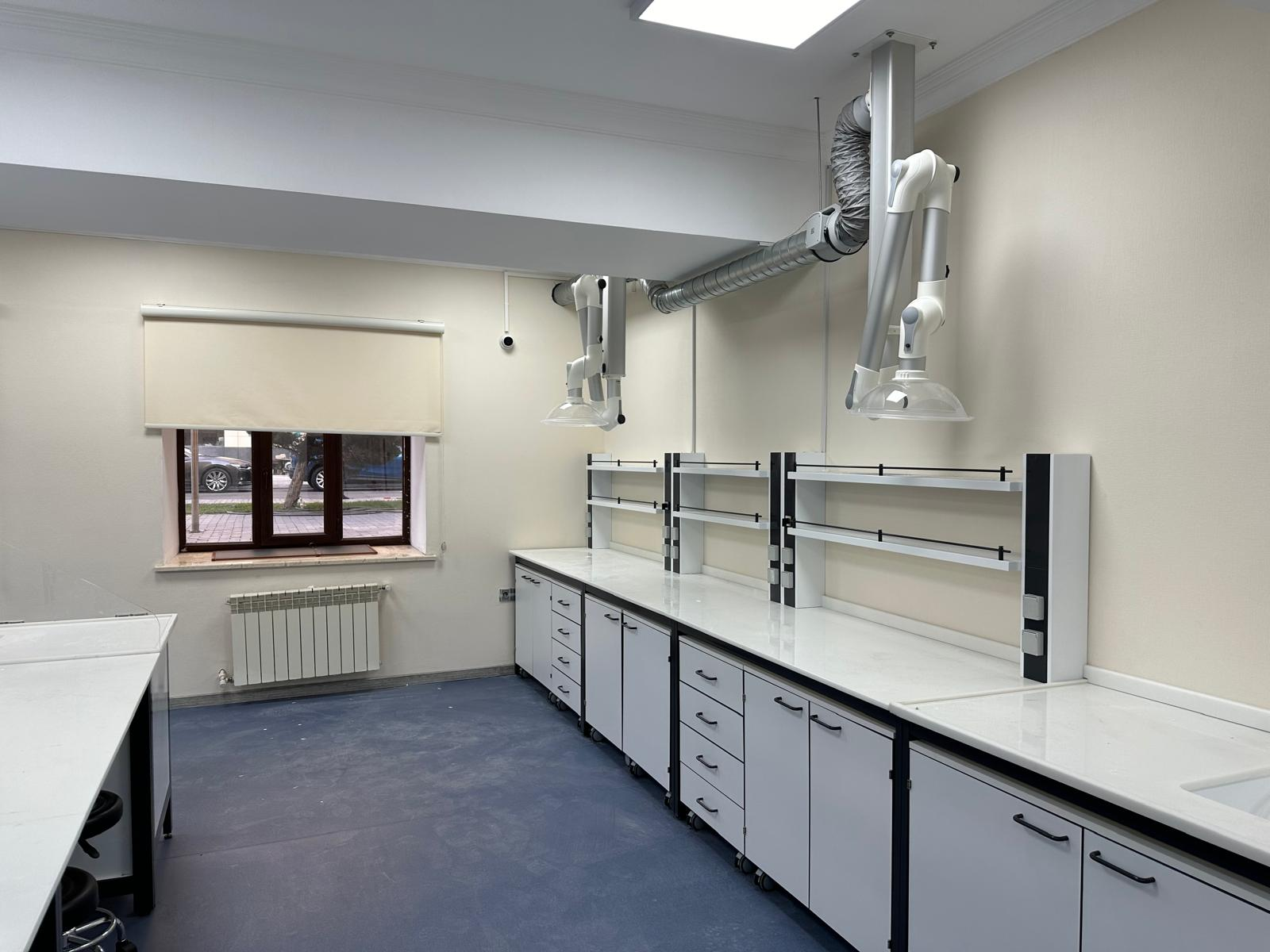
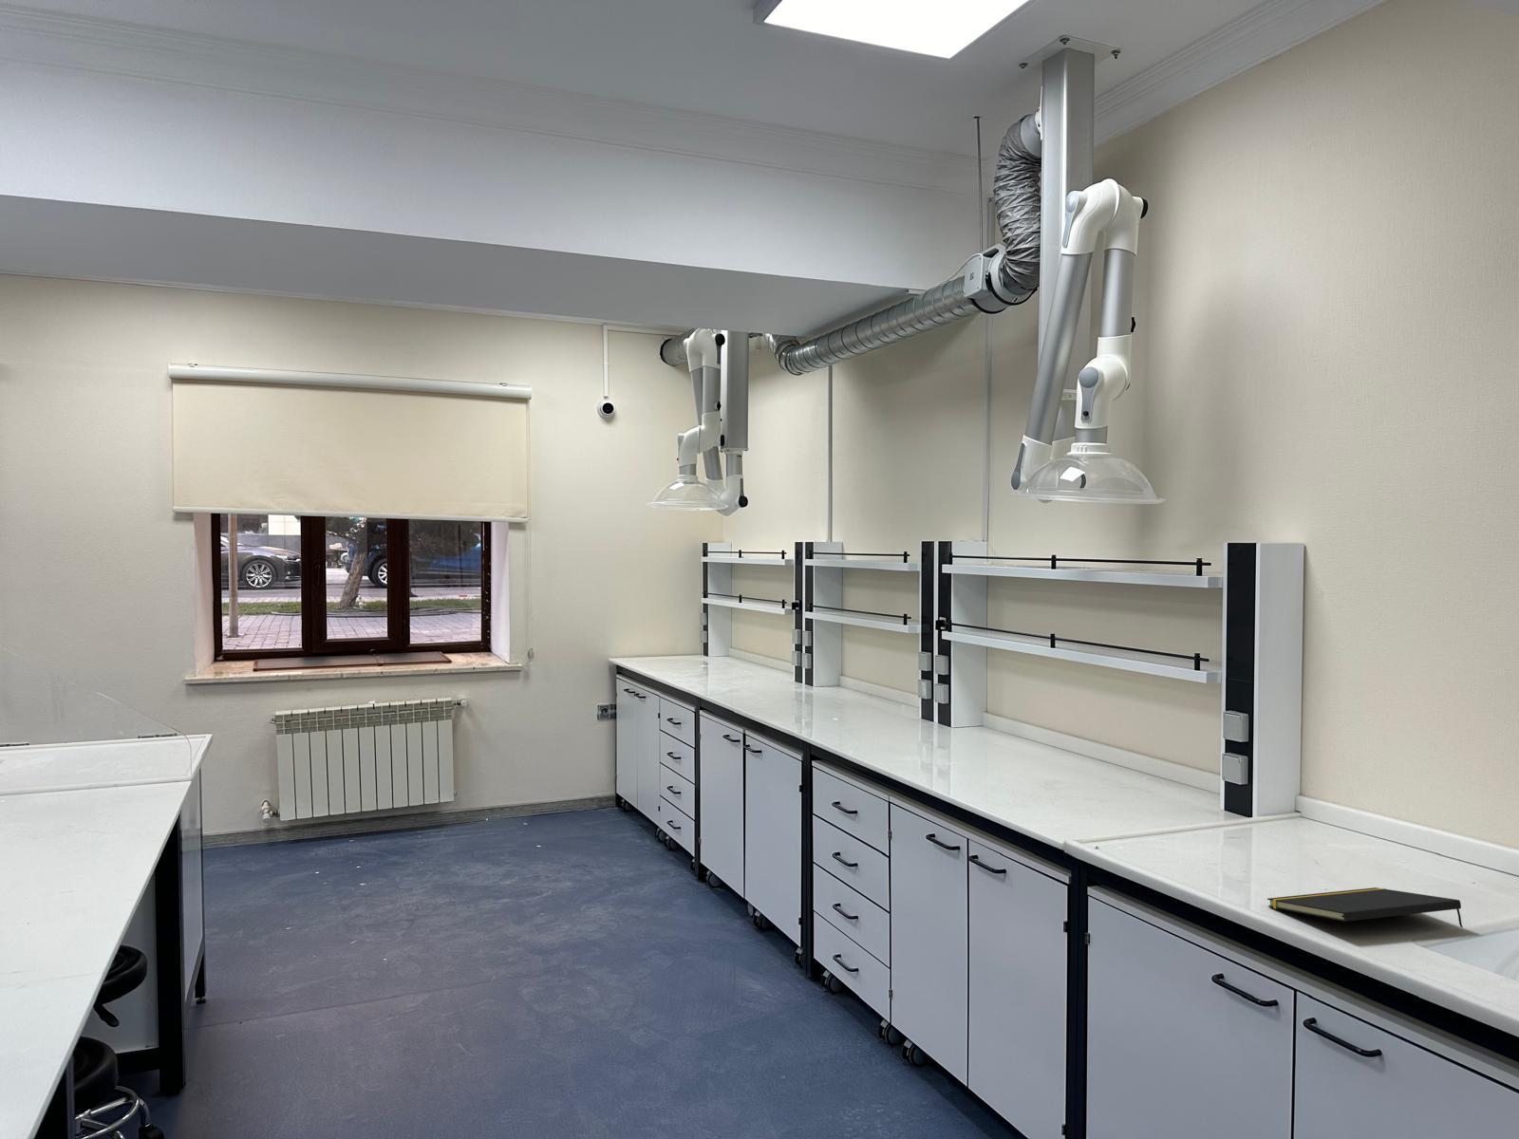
+ notepad [1267,887,1464,928]
